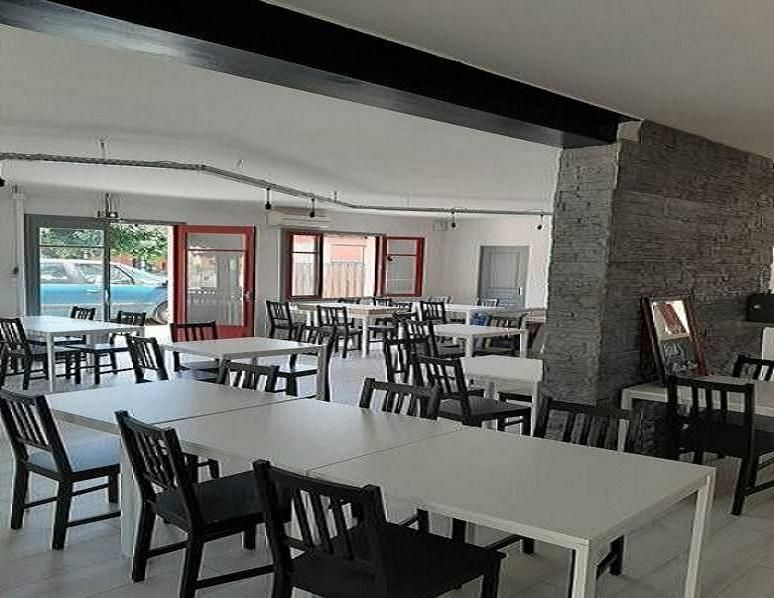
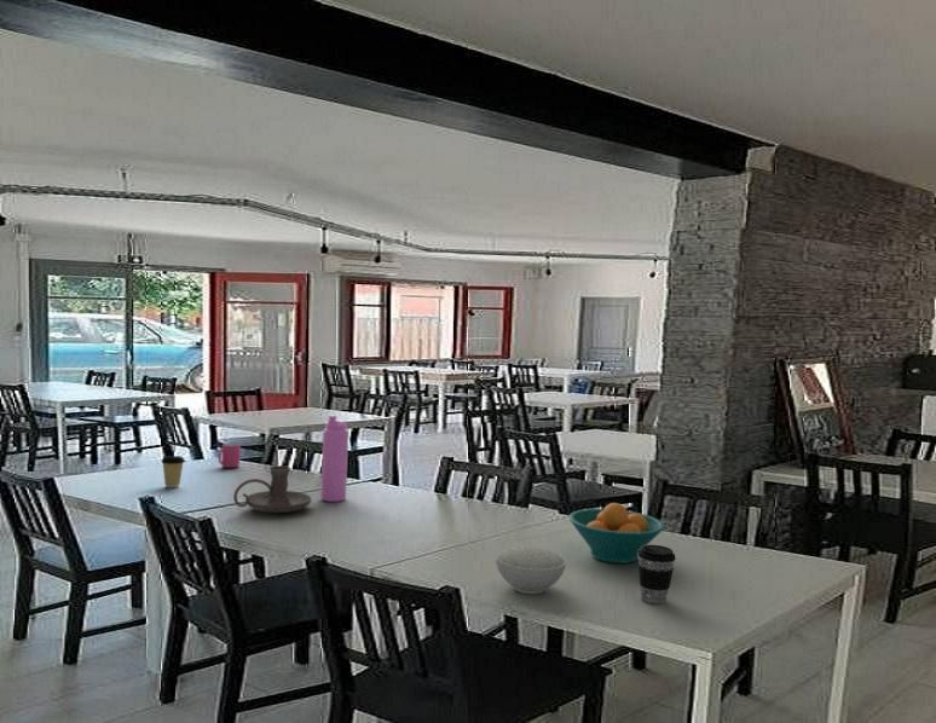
+ coffee cup [160,455,186,488]
+ water bottle [319,413,349,503]
+ fruit bowl [567,502,666,565]
+ coffee cup [637,544,677,606]
+ mug [216,443,242,469]
+ candle holder [232,464,313,514]
+ bowl [495,545,567,595]
